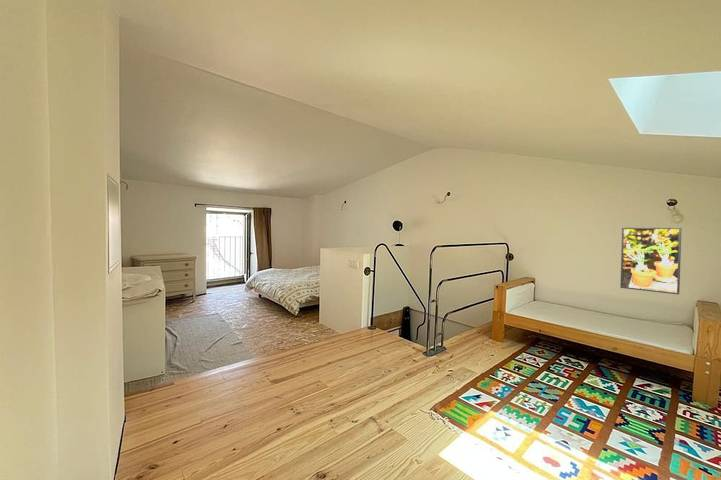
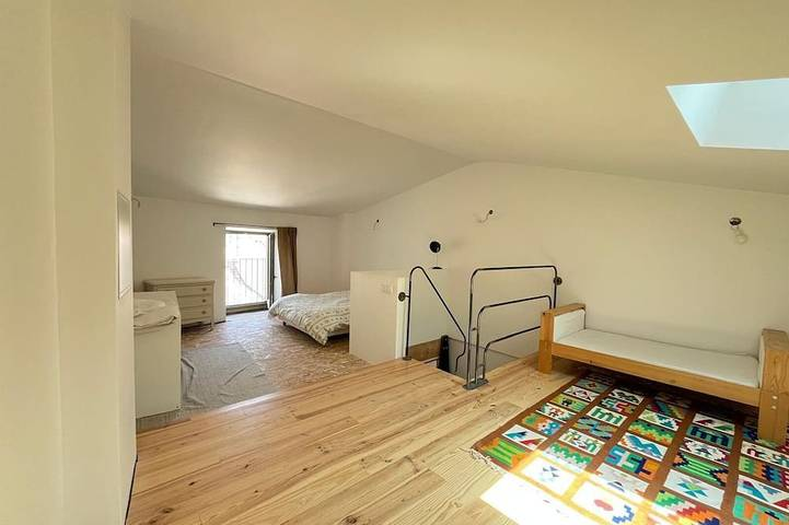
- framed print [619,226,683,295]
